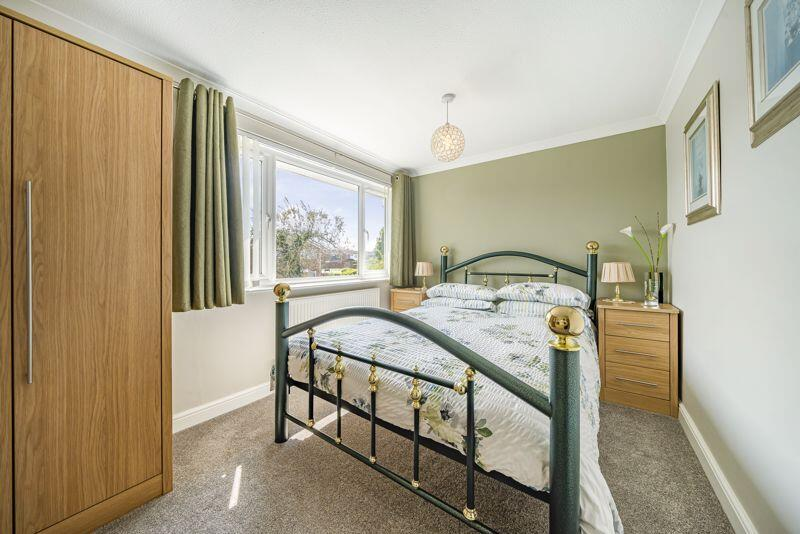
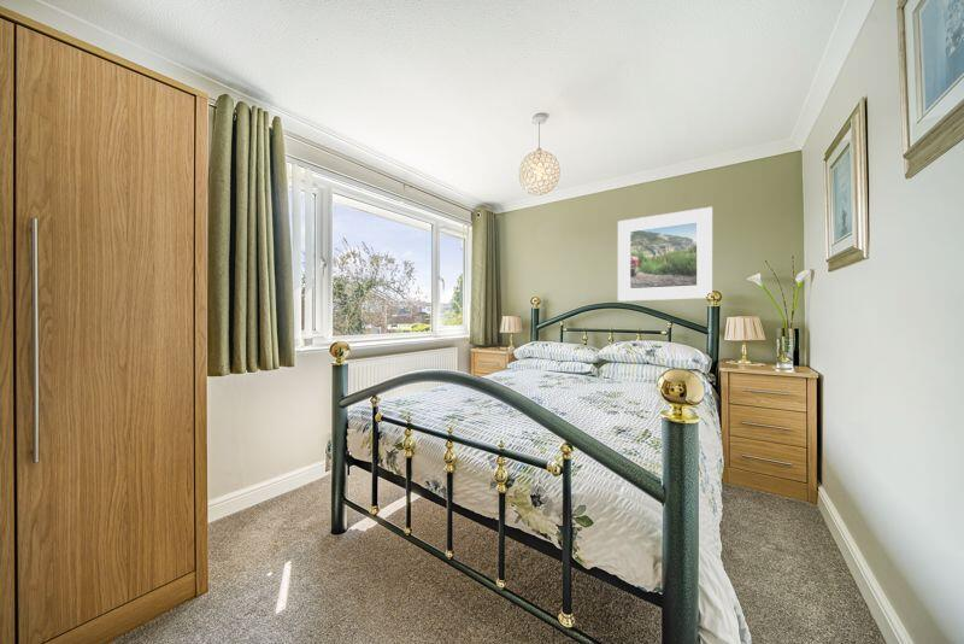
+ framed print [617,206,713,303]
